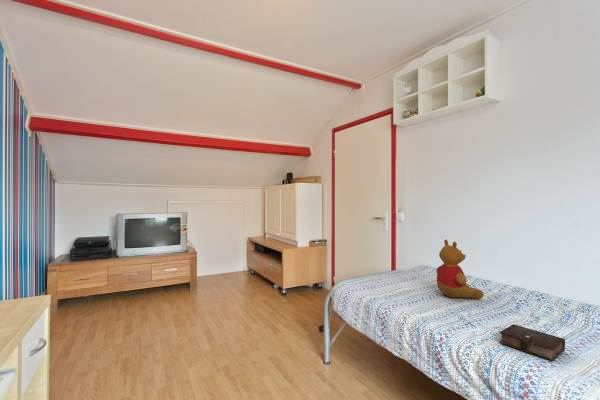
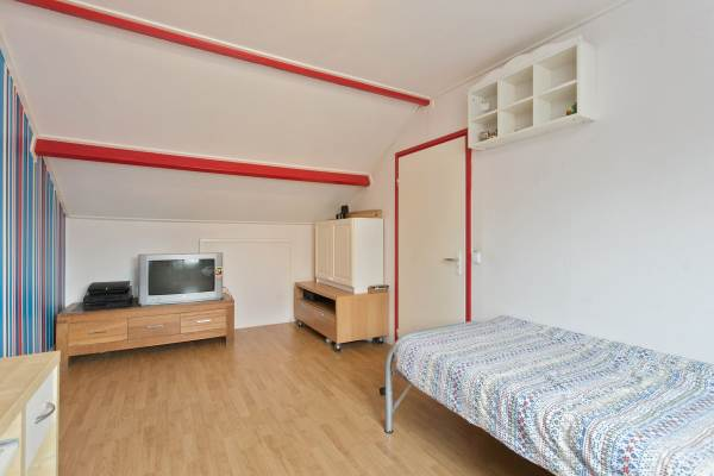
- book [499,323,566,362]
- teddy bear [435,239,485,300]
